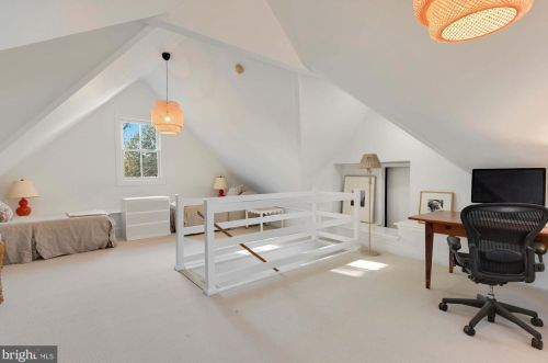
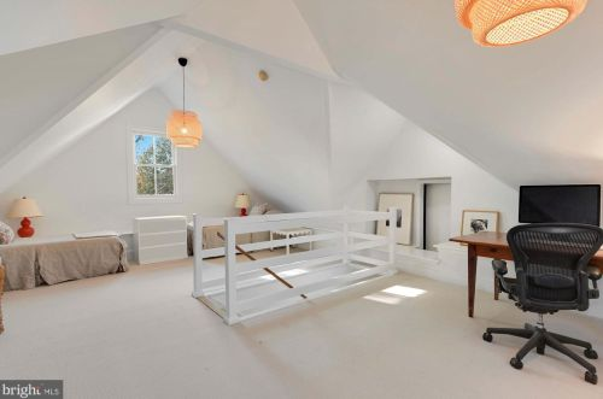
- floor lamp [357,152,383,257]
